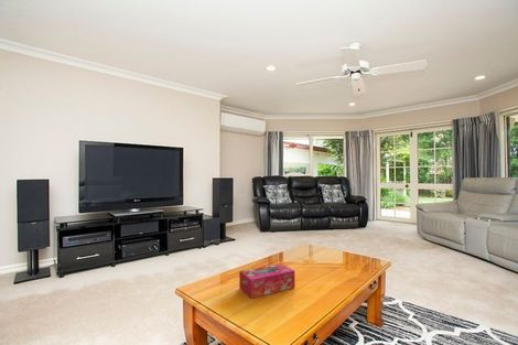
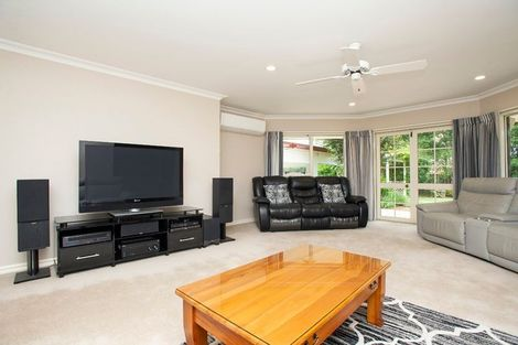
- tissue box [238,262,295,300]
